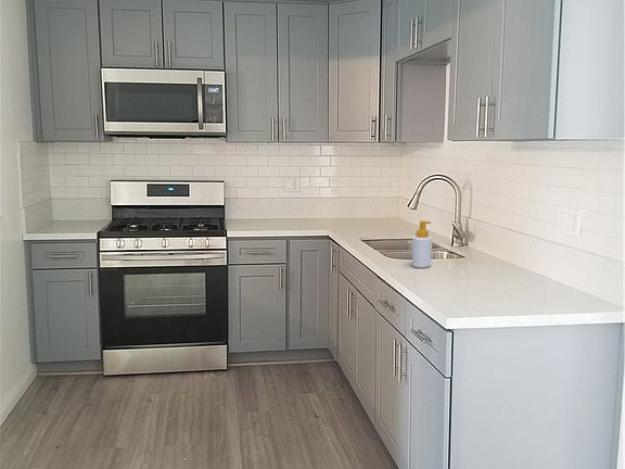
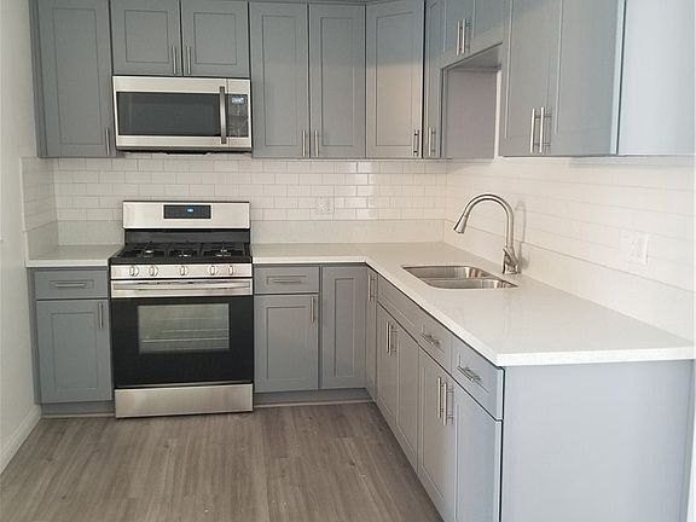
- soap bottle [411,220,433,269]
